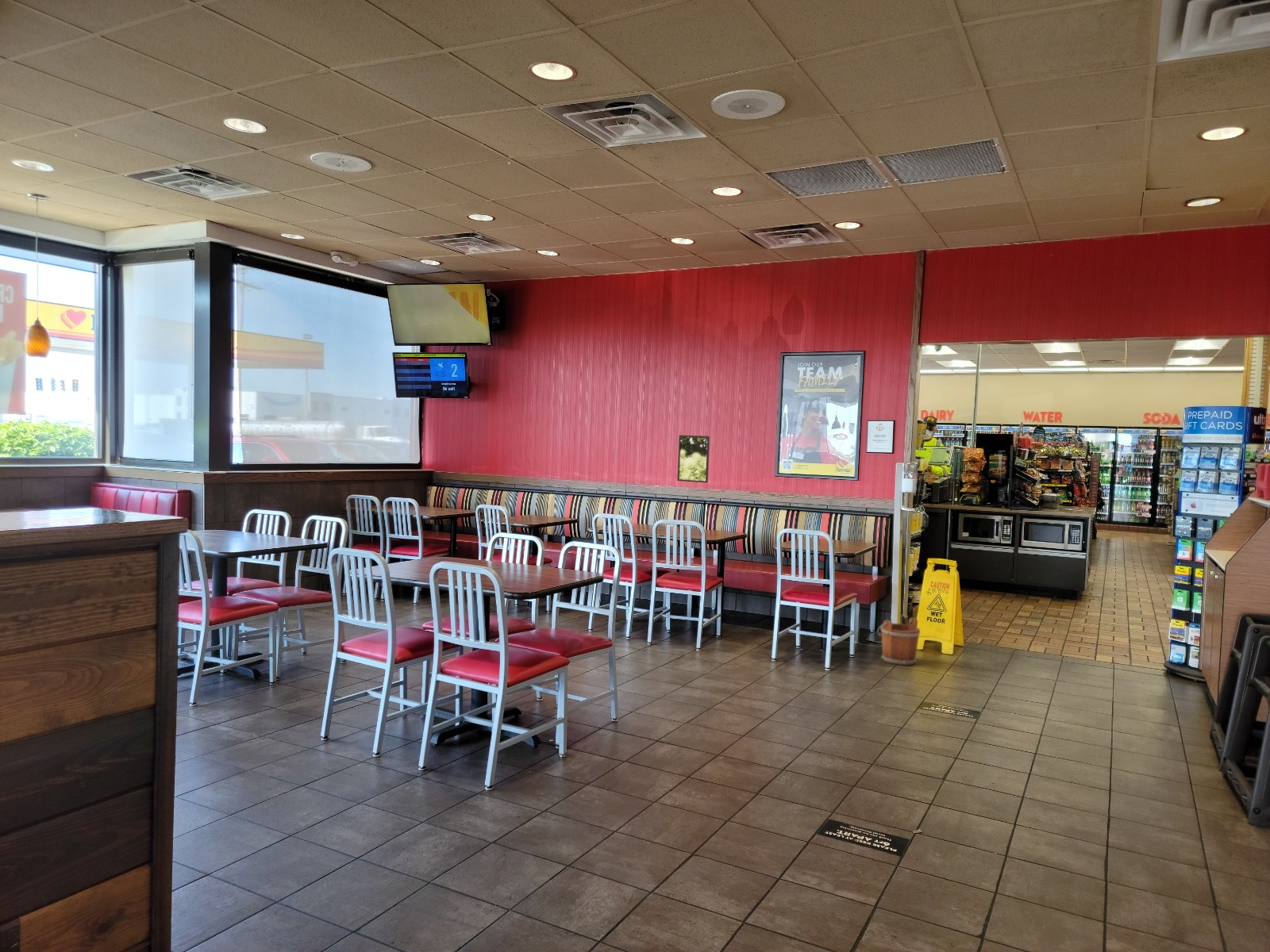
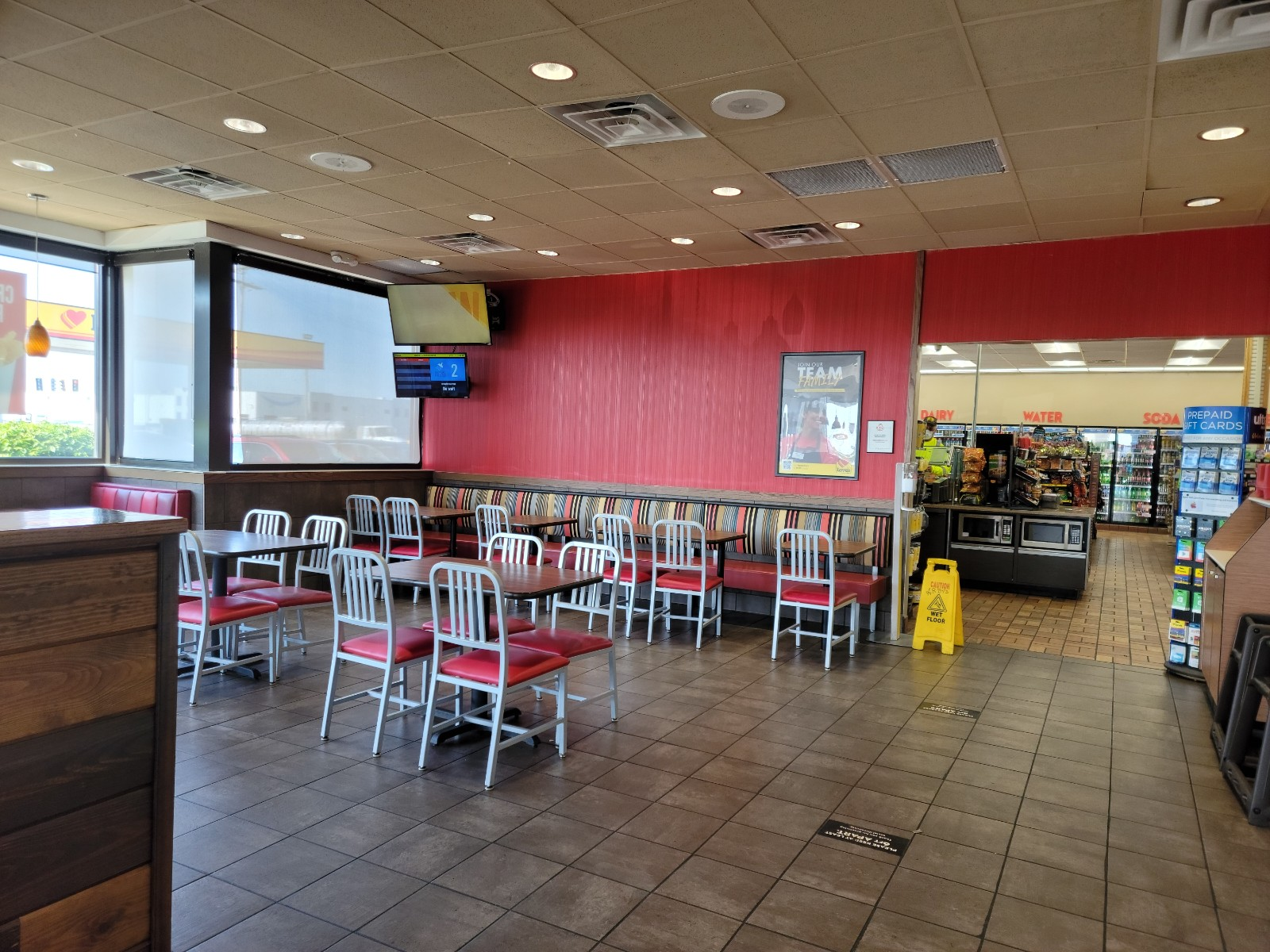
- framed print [676,434,710,483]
- bucket [876,616,921,666]
